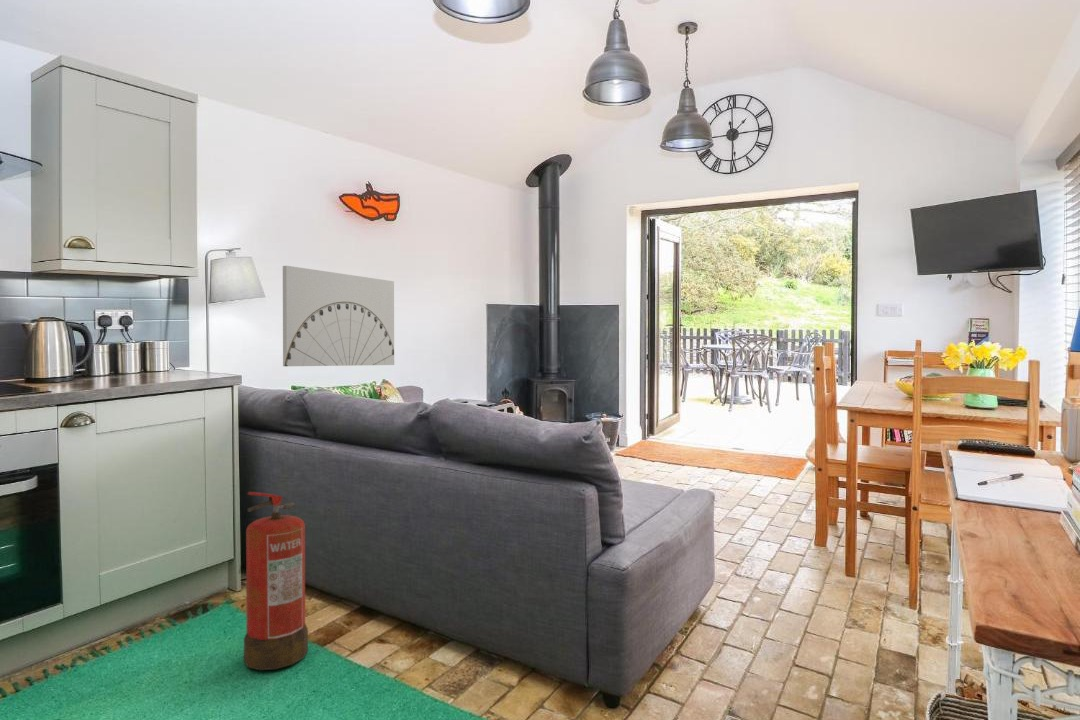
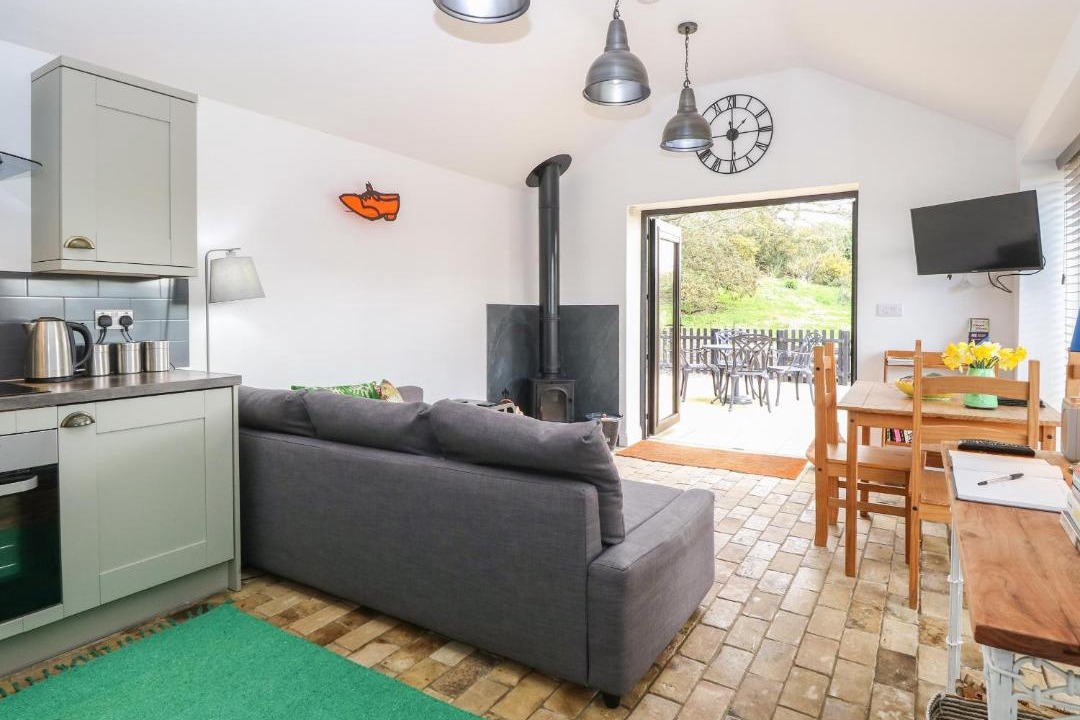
- fire extinguisher [243,491,309,671]
- wall art [282,265,395,367]
